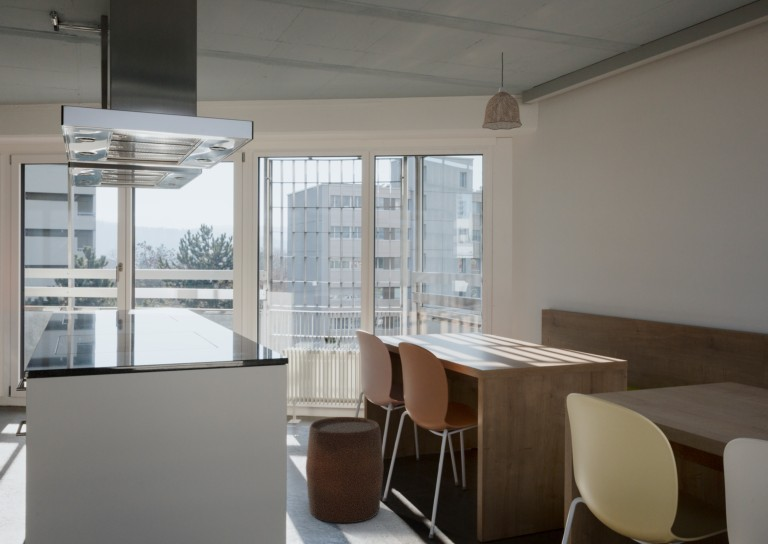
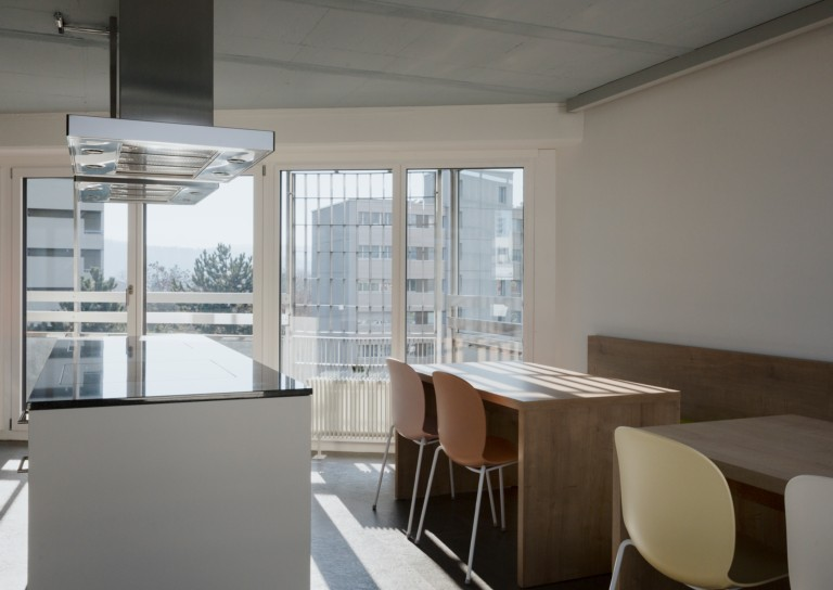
- stool [305,416,385,525]
- pendant lamp [481,51,523,131]
